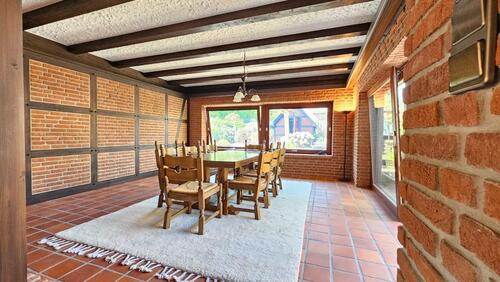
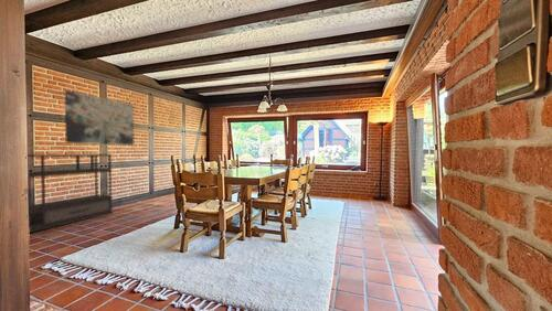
+ wall art [64,89,135,147]
+ bookshelf [26,153,114,234]
